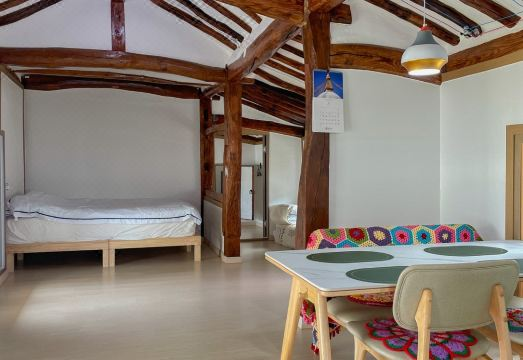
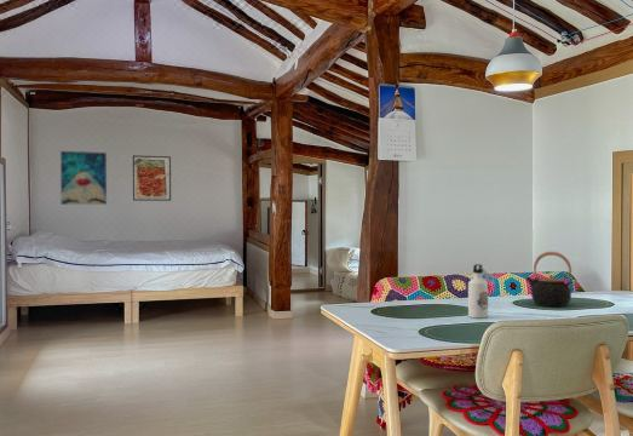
+ teapot [524,251,572,308]
+ wall art [59,150,108,206]
+ water bottle [467,263,495,320]
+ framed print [132,154,172,202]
